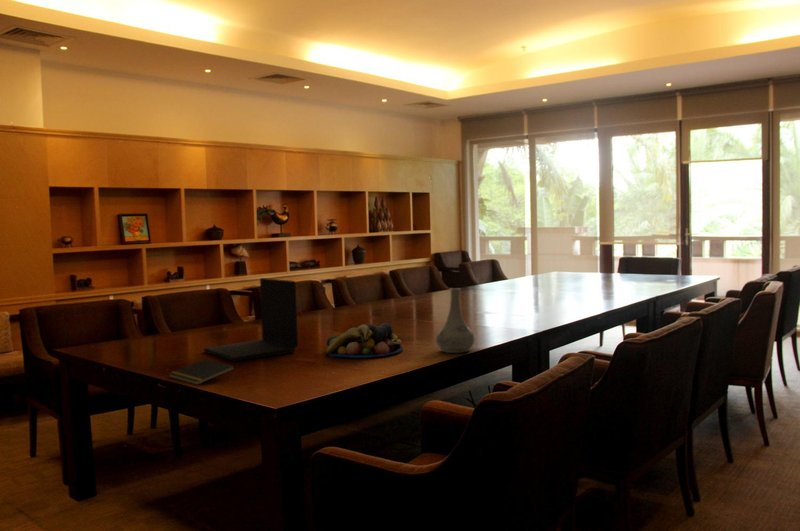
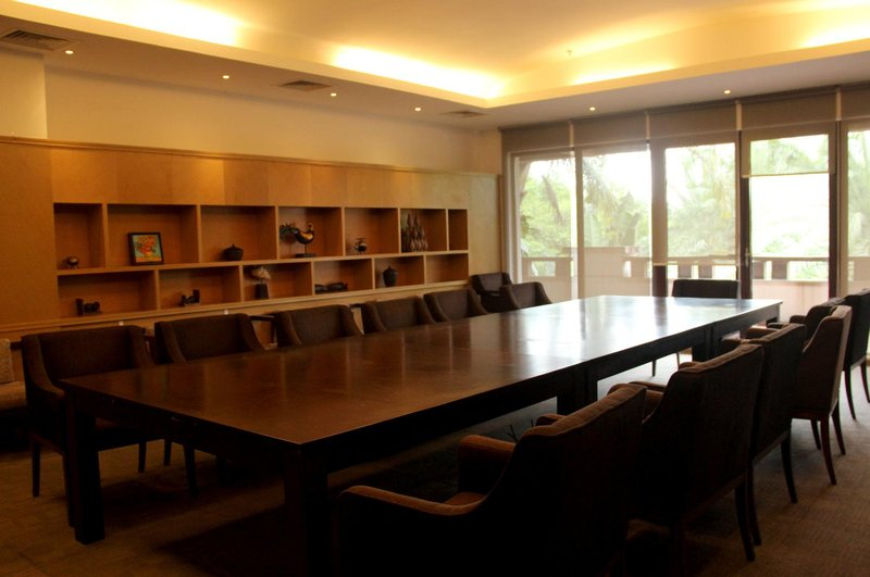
- notepad [167,358,236,386]
- vase [435,287,476,354]
- fruit bowl [325,322,404,359]
- laptop [203,277,299,362]
